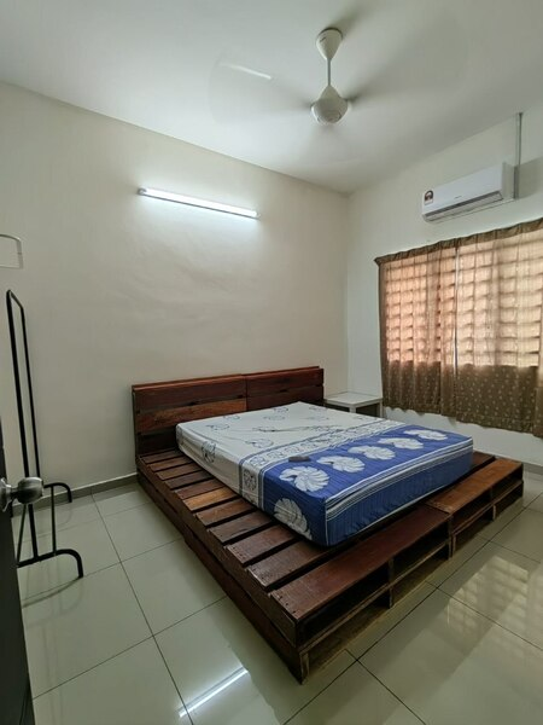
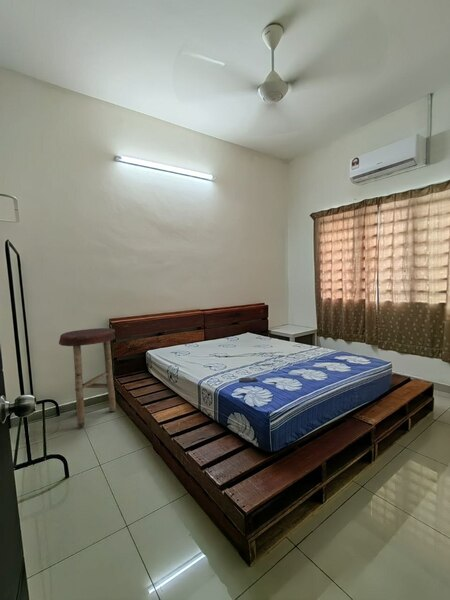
+ stool [58,327,117,429]
